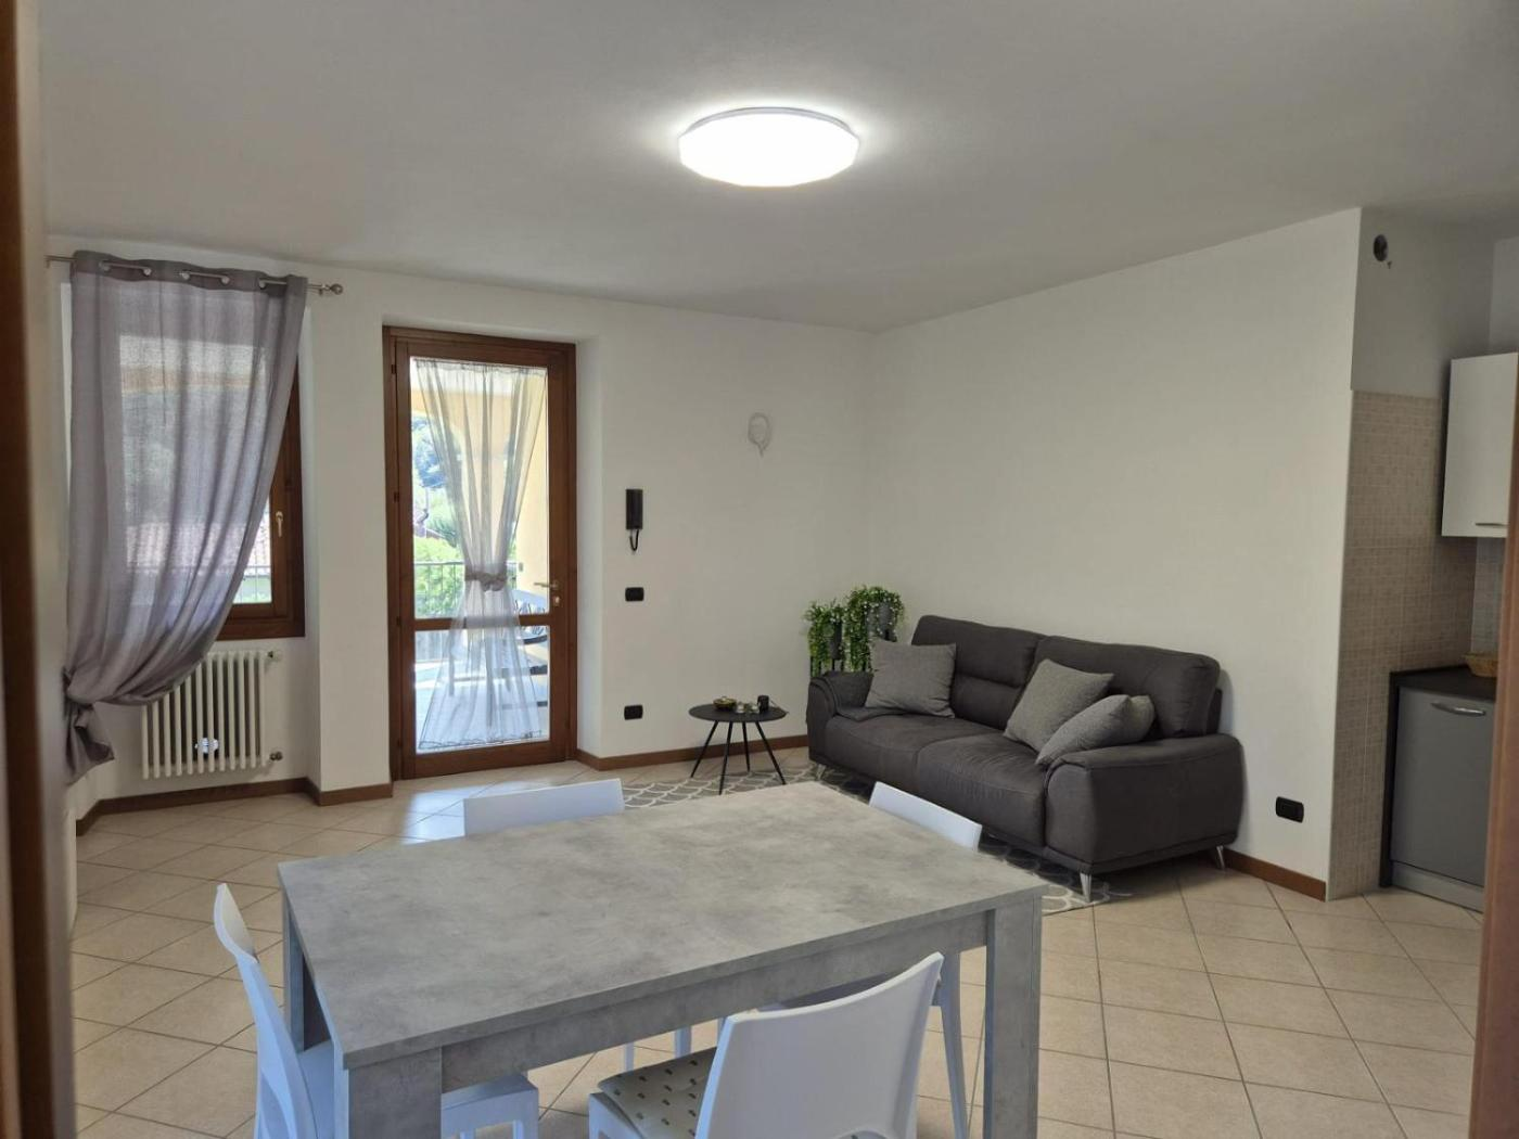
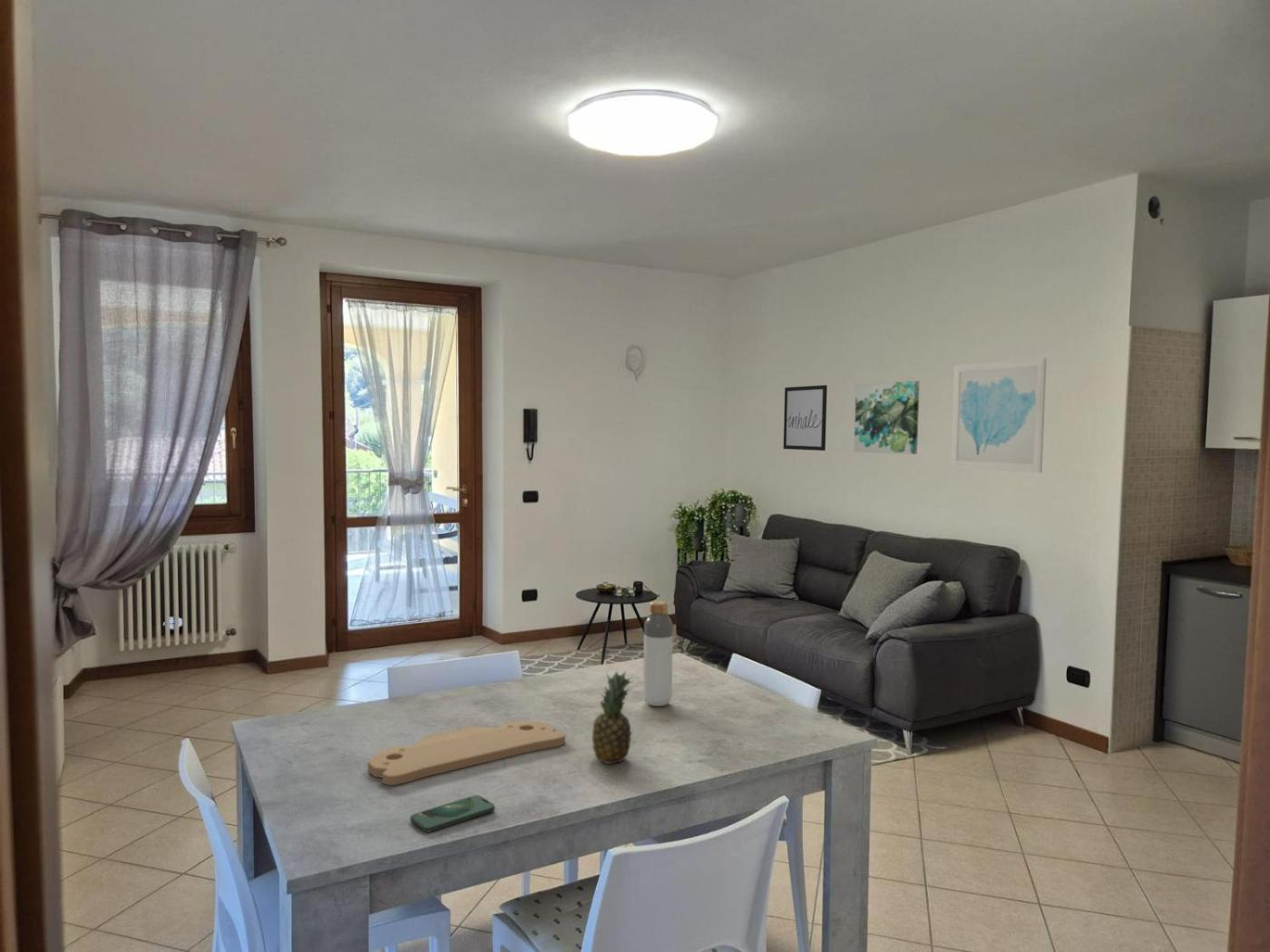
+ fruit [591,670,634,765]
+ smartphone [409,794,495,833]
+ bottle [642,600,674,707]
+ wall art [783,384,828,452]
+ cutting board [367,720,566,786]
+ wall art [854,380,920,455]
+ wall art [950,357,1047,473]
